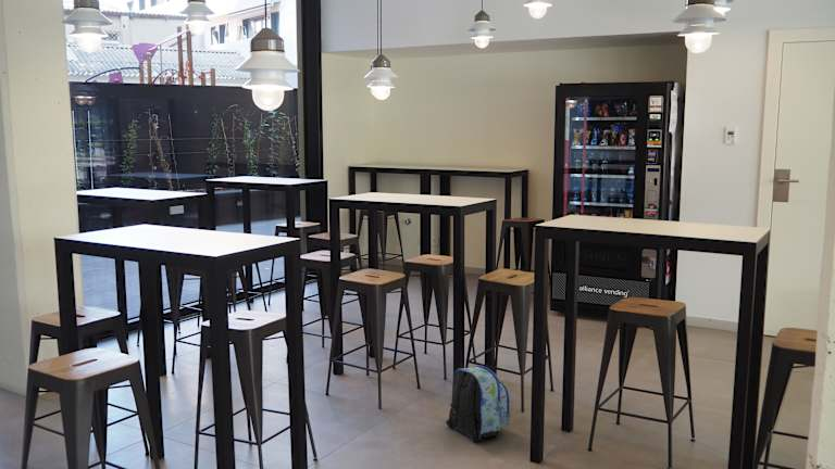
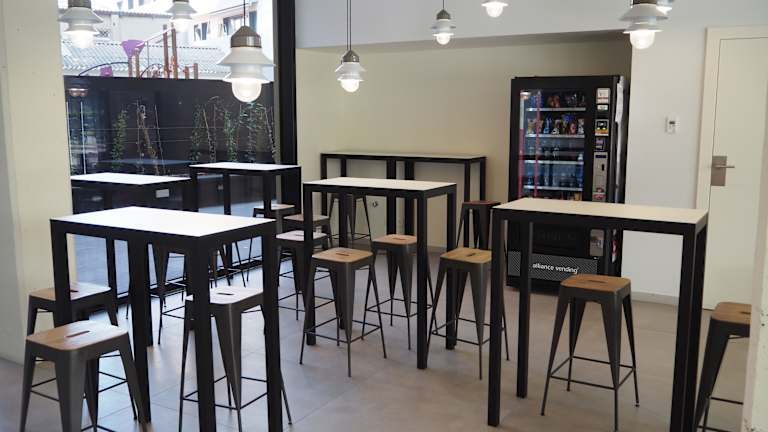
- backpack [445,364,511,443]
